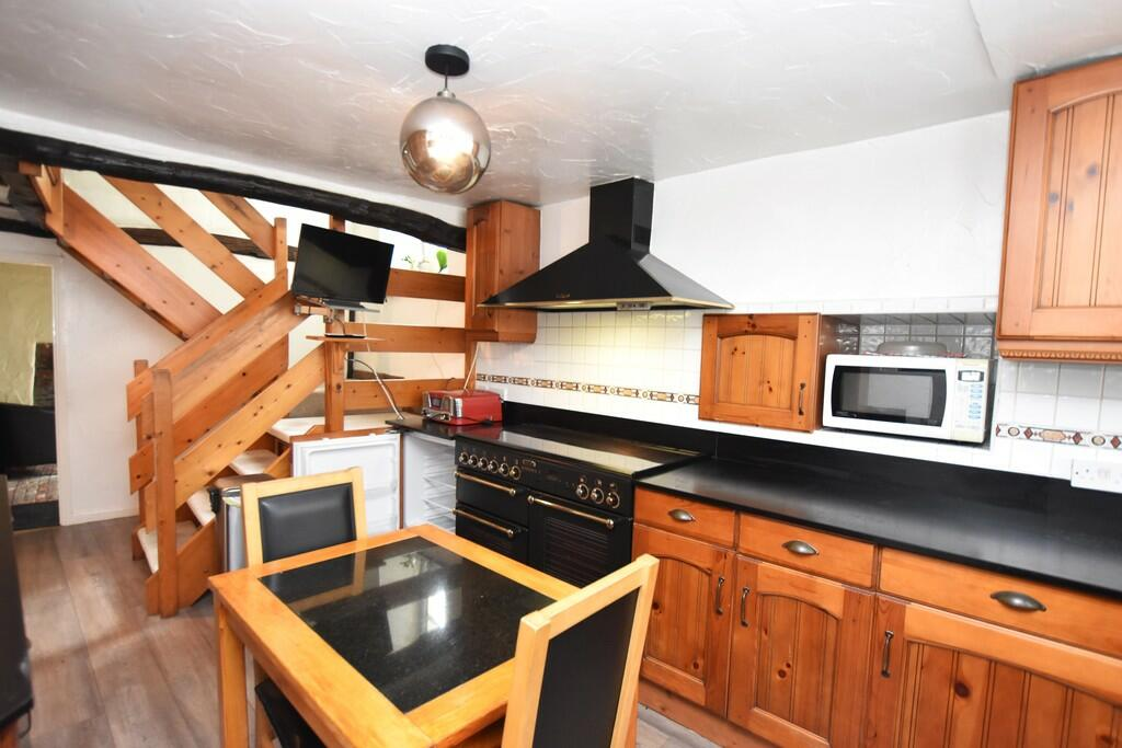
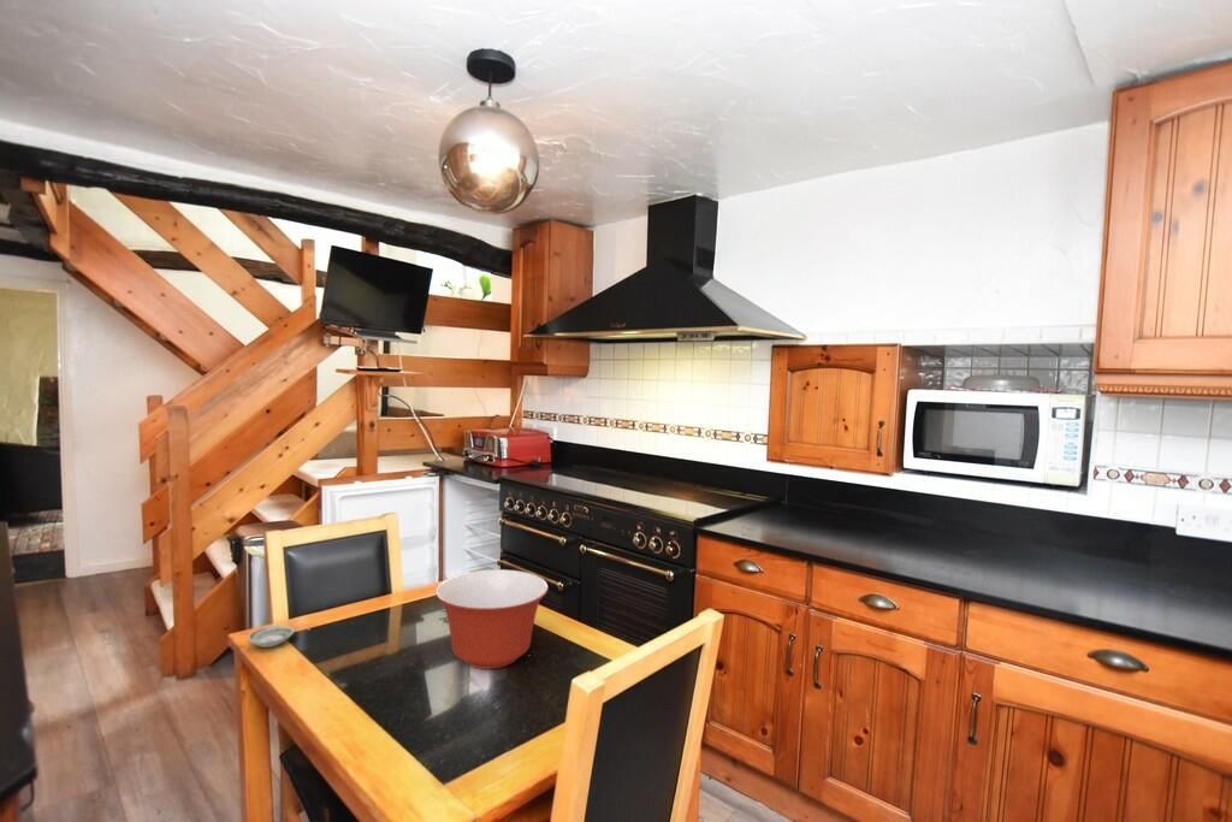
+ saucer [245,623,296,649]
+ mixing bowl [434,568,550,670]
